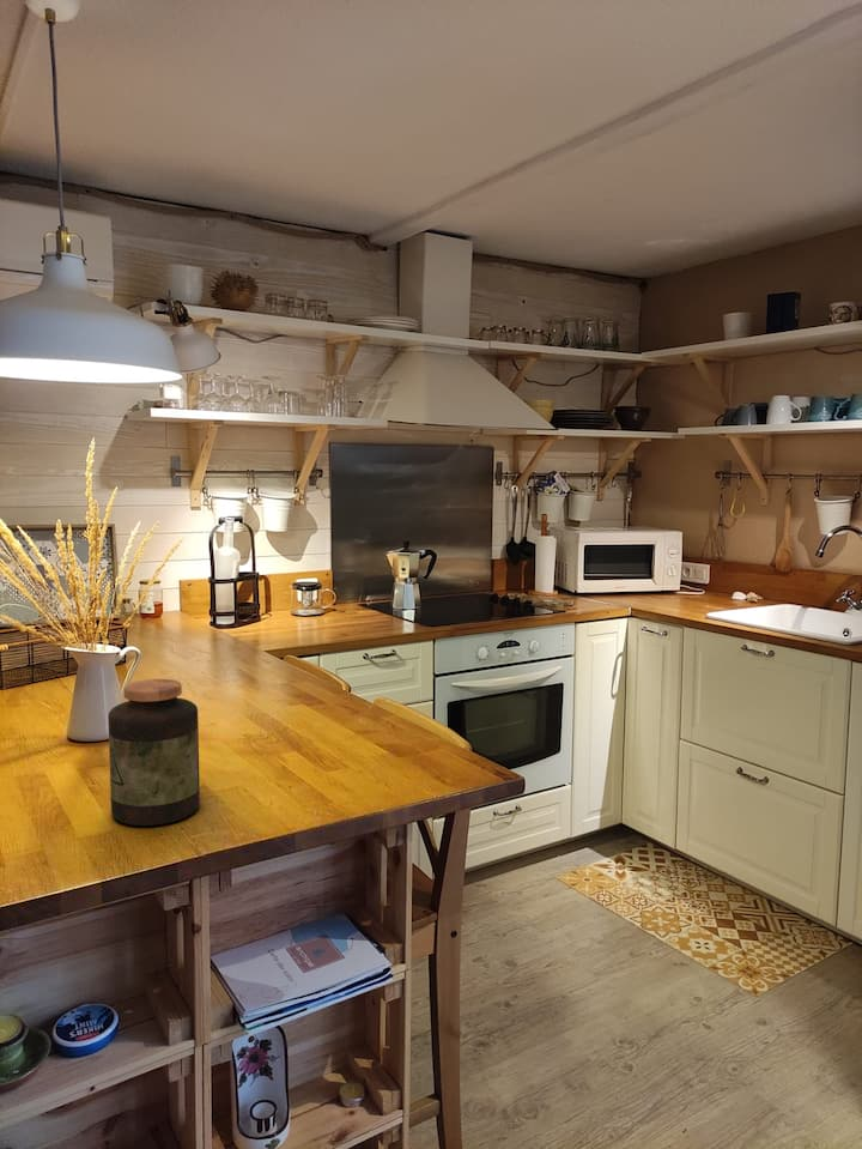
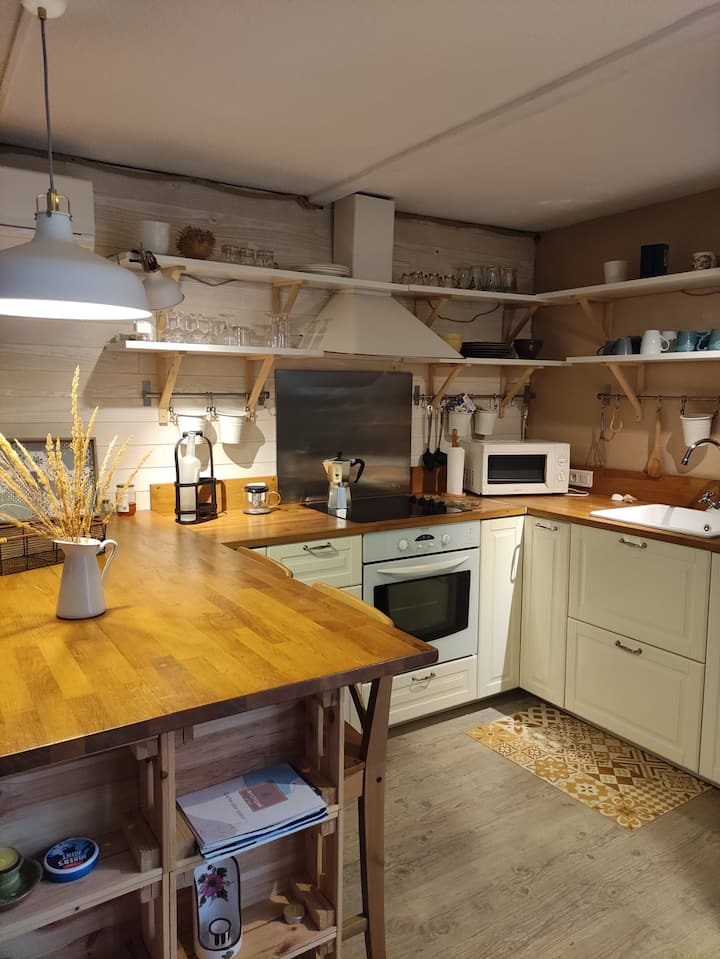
- jar [108,678,201,827]
